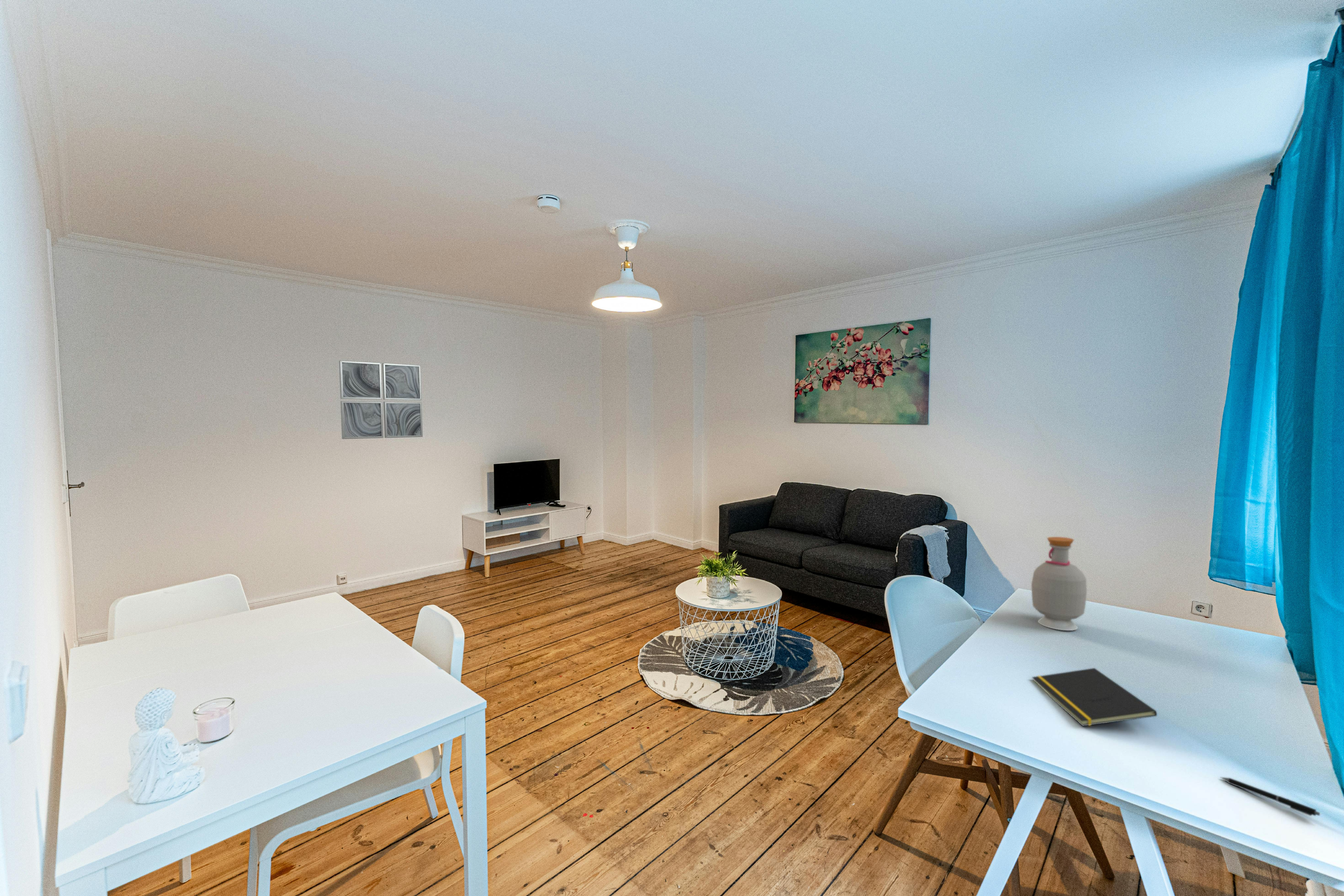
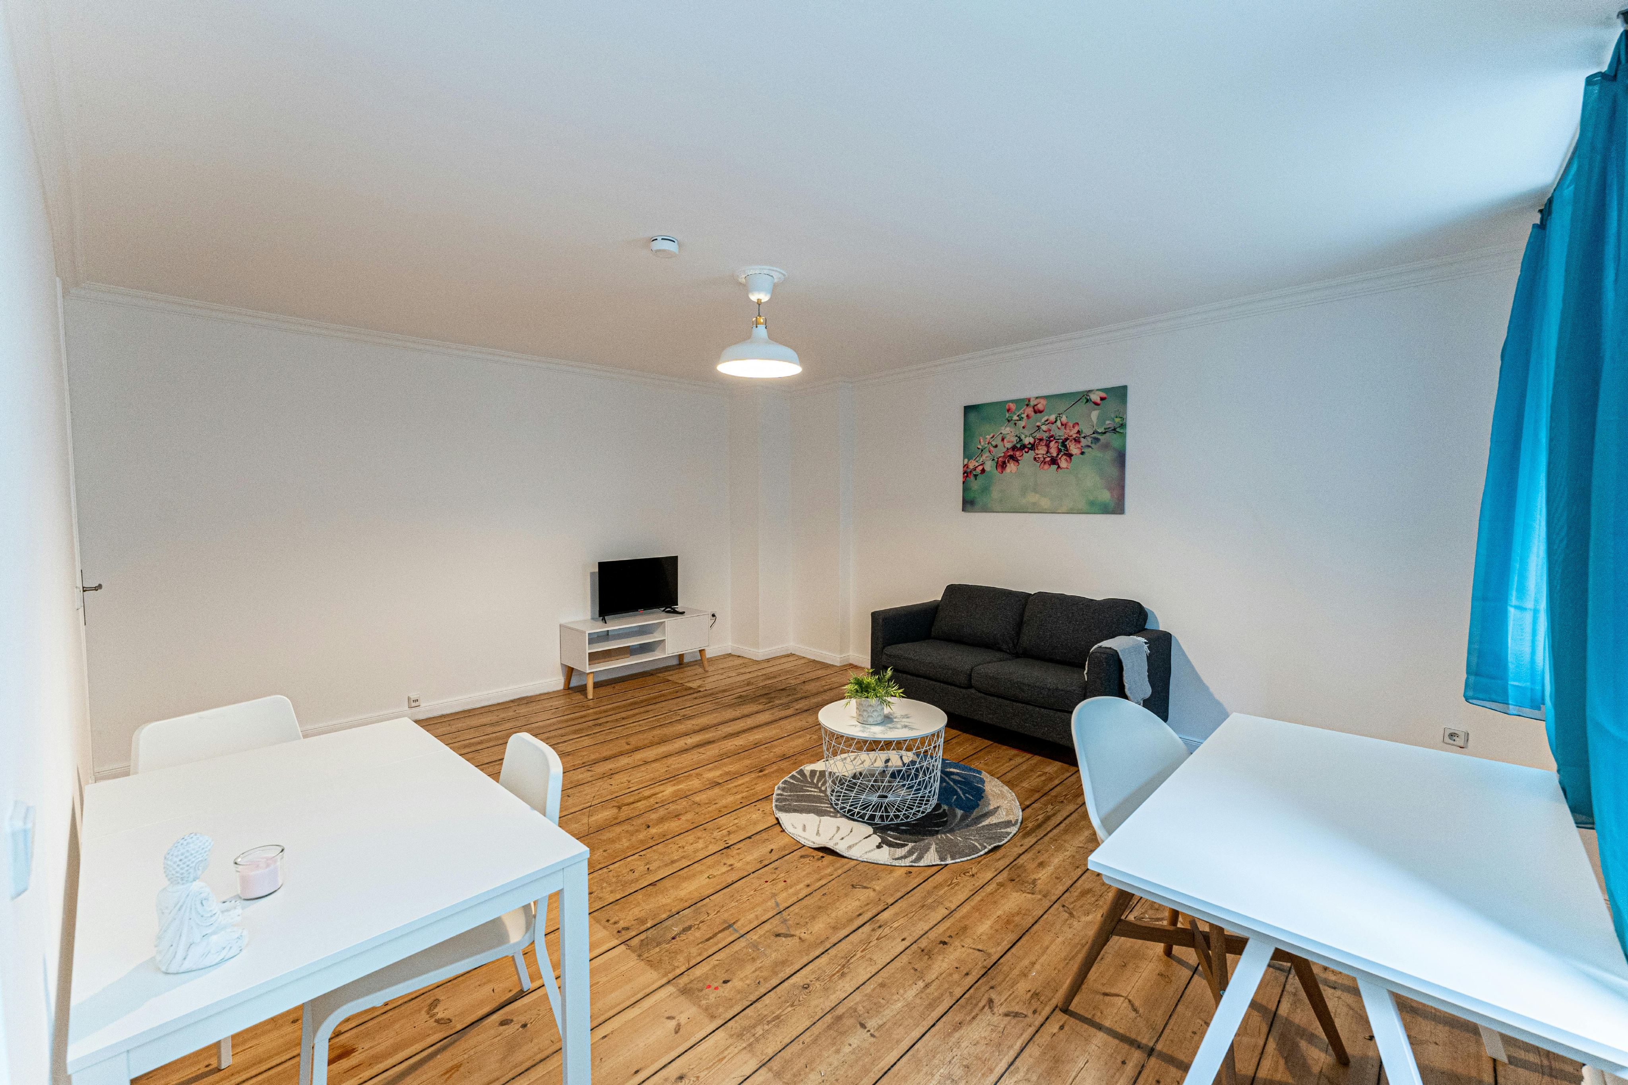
- bottle [1031,536,1087,631]
- notepad [1032,668,1157,726]
- pen [1220,777,1320,816]
- wall art [339,360,423,439]
